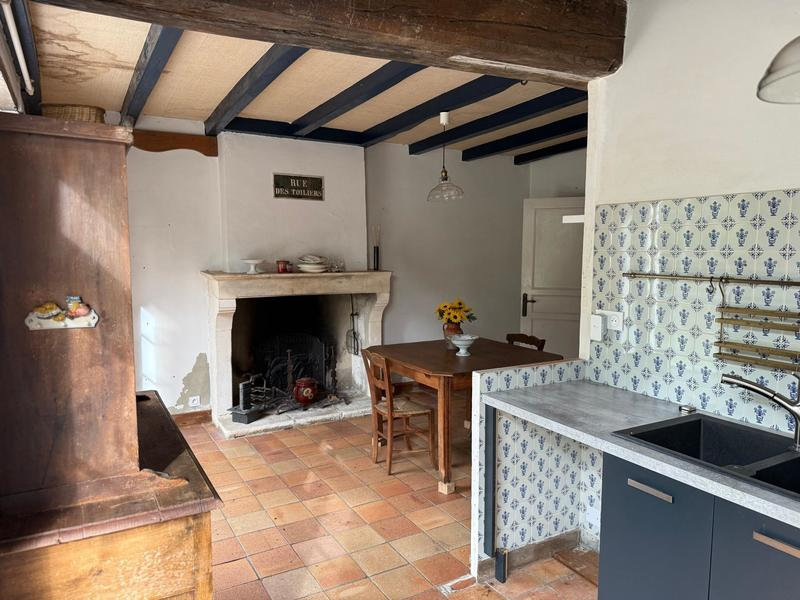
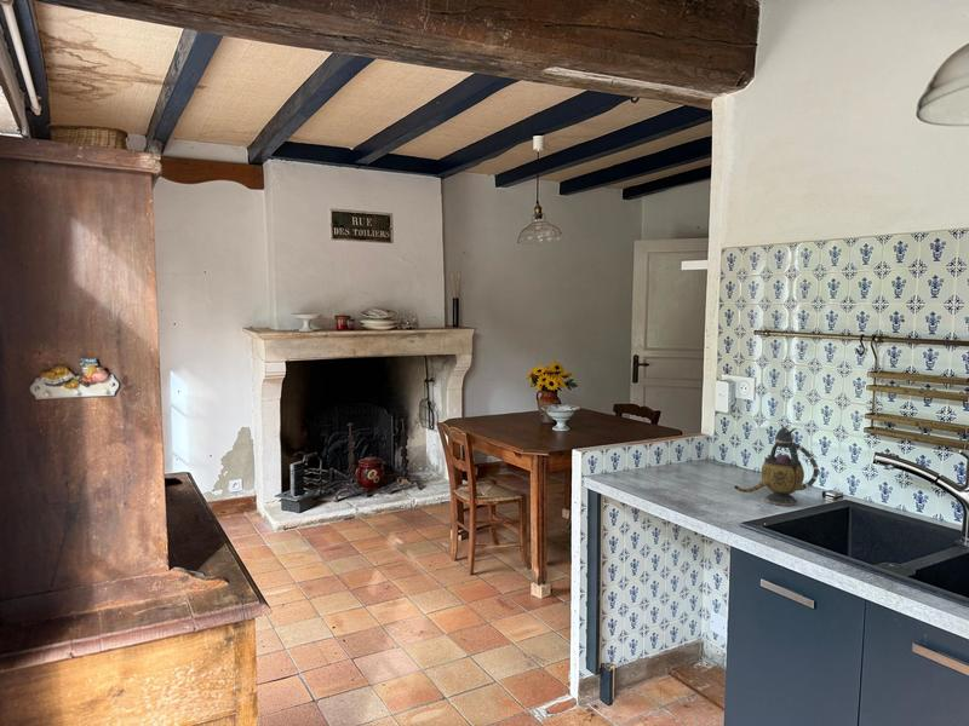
+ teapot [733,426,820,507]
